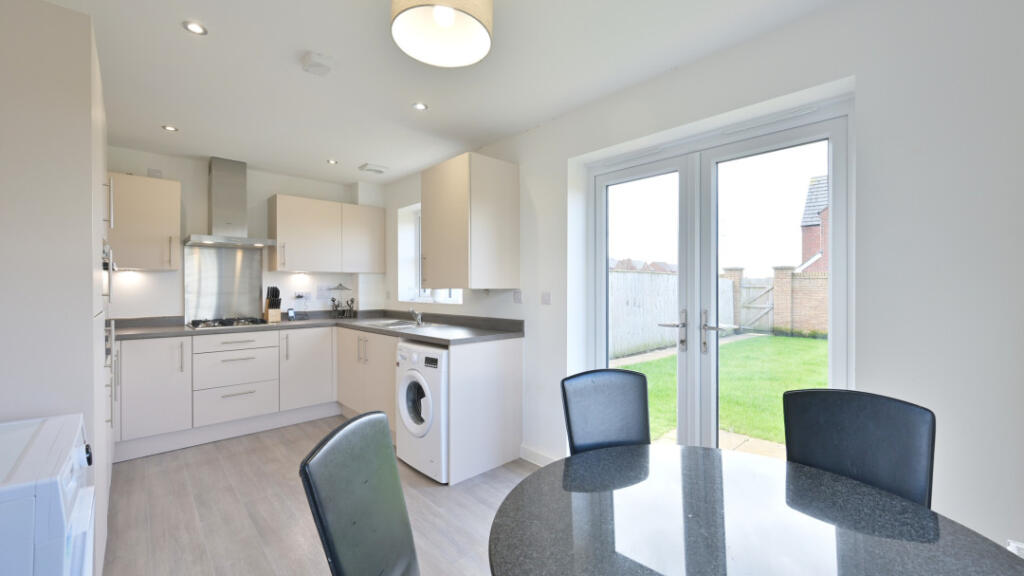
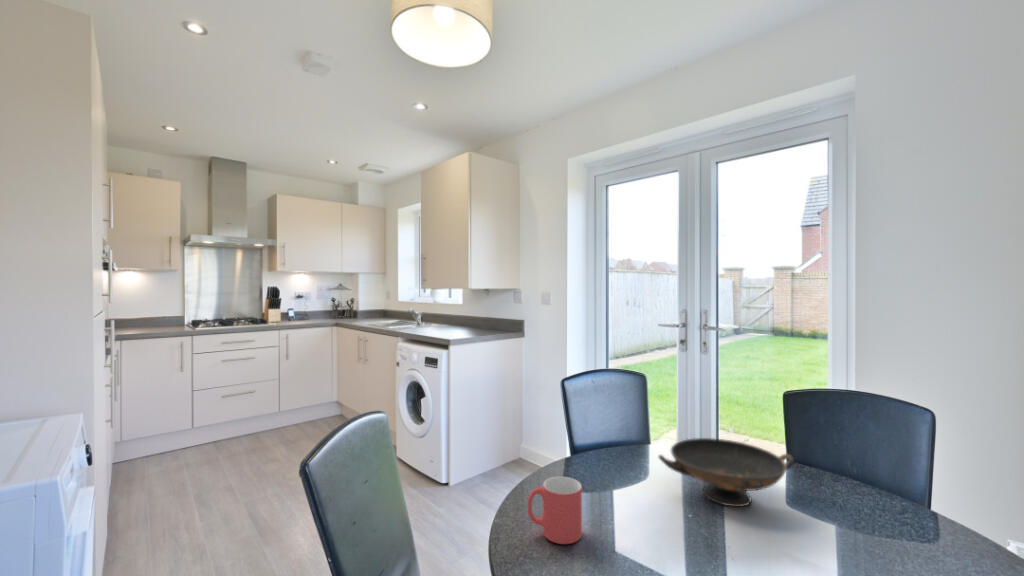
+ decorative bowl [657,437,796,508]
+ mug [526,476,583,545]
